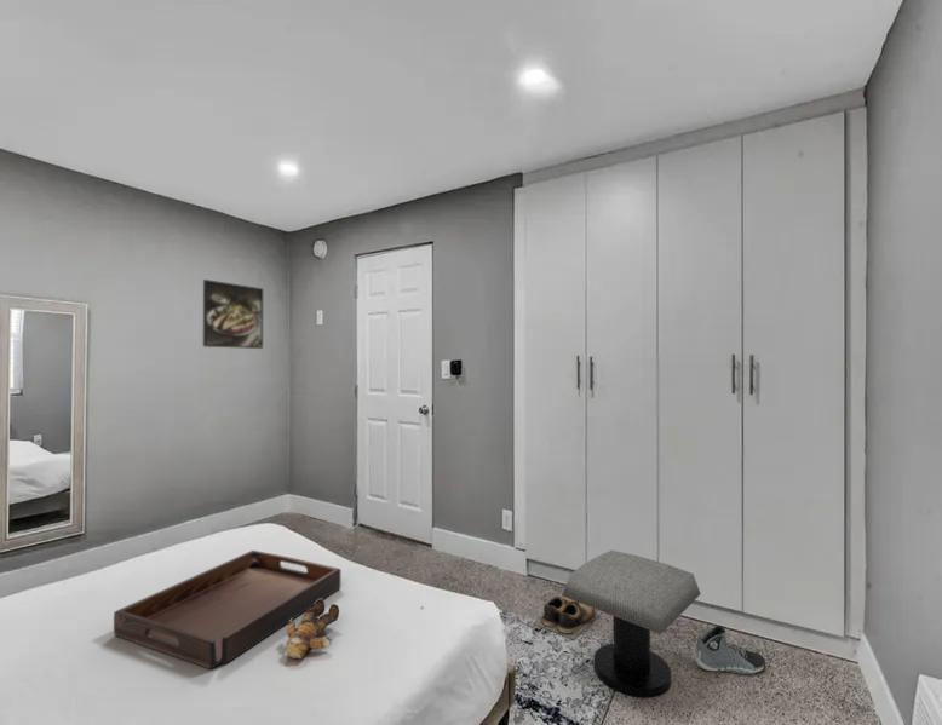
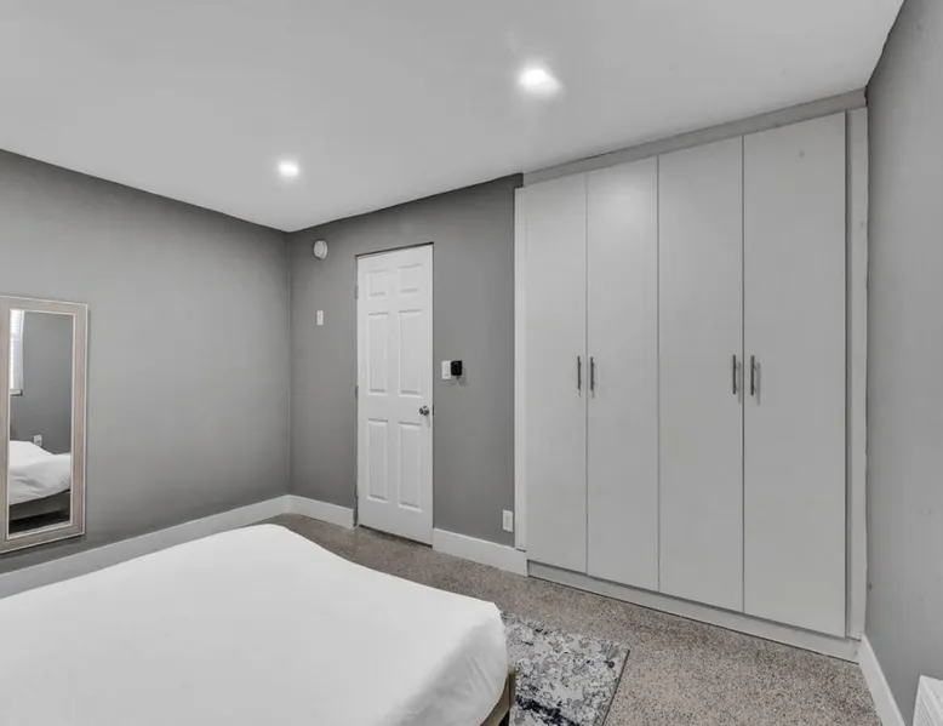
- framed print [202,278,264,350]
- teddy bear [283,599,424,660]
- serving tray [113,549,343,671]
- stool [561,549,702,700]
- sneaker [693,625,766,675]
- shoes [532,595,602,640]
